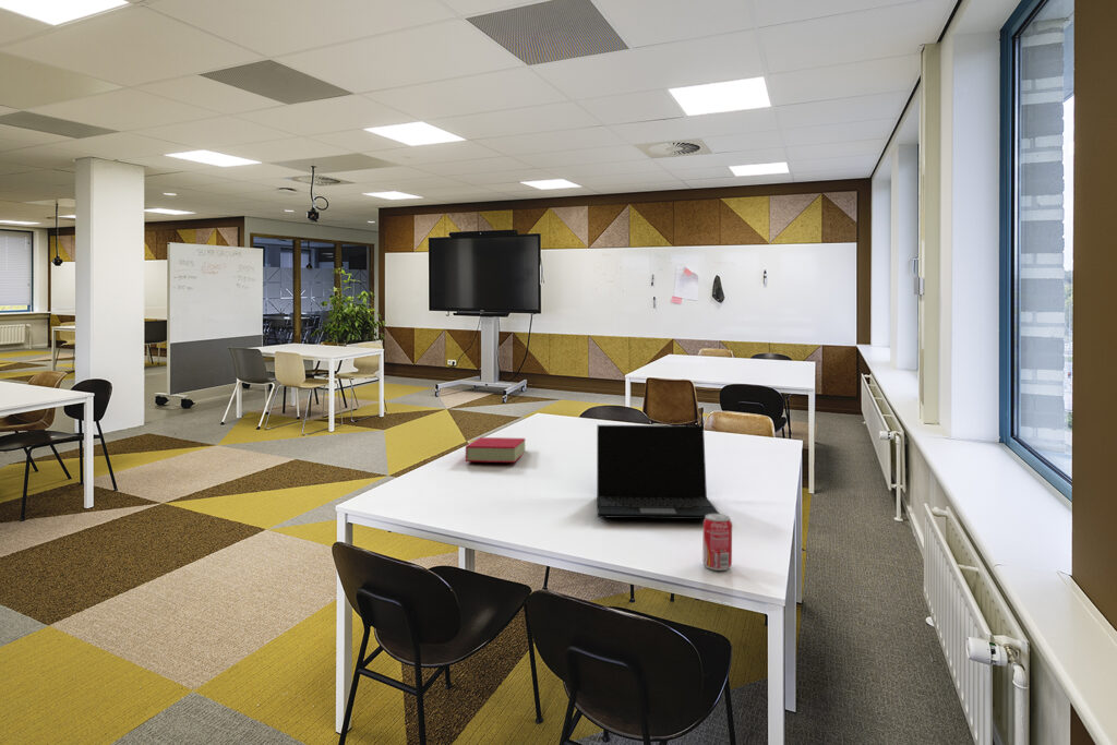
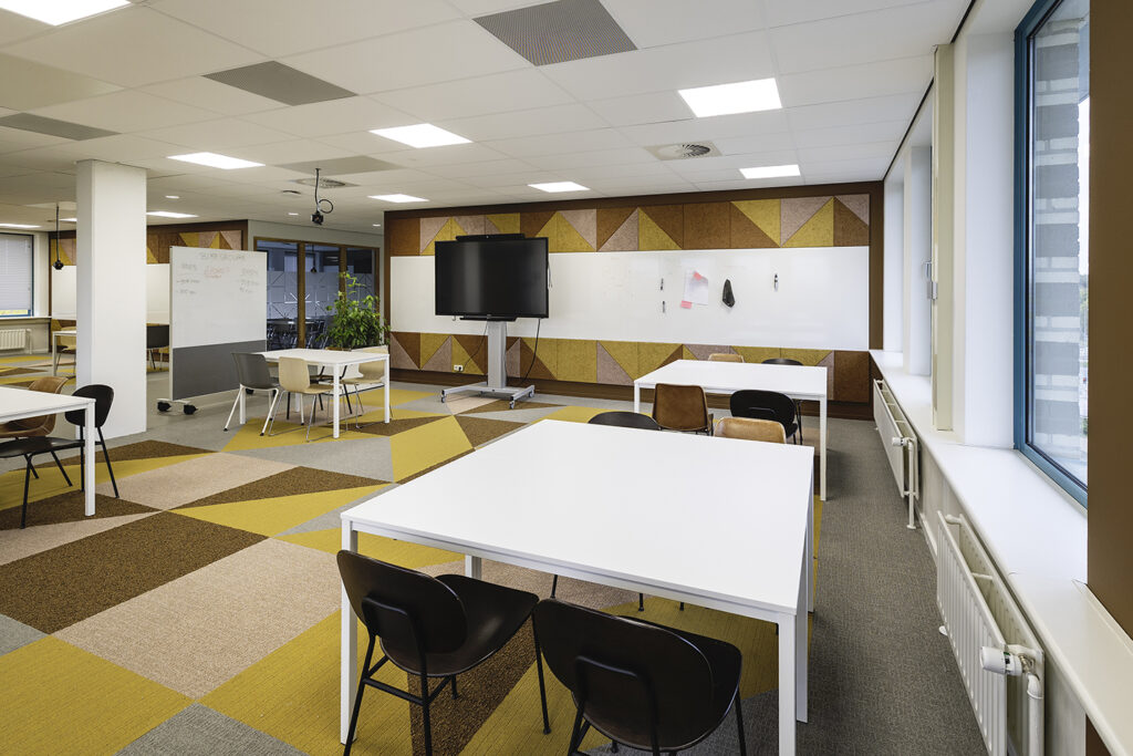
- book [465,436,527,464]
- beverage can [701,513,733,572]
- laptop [596,424,721,520]
